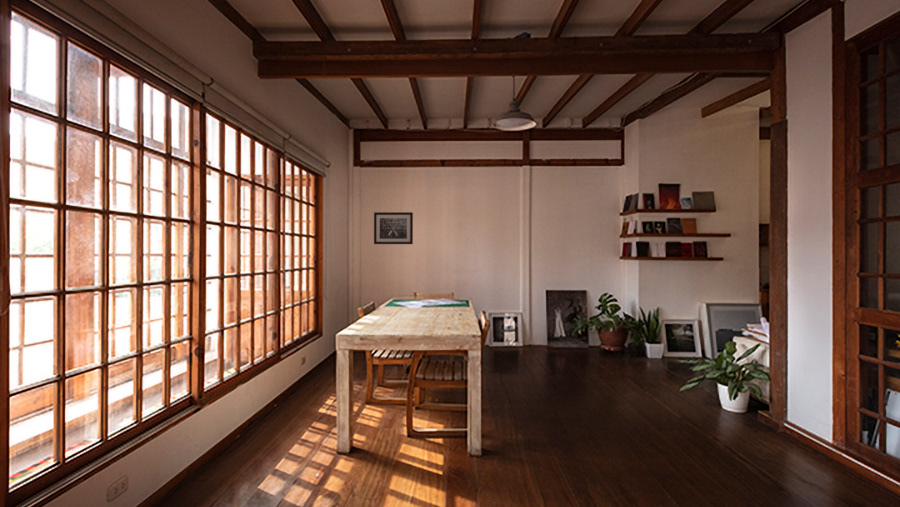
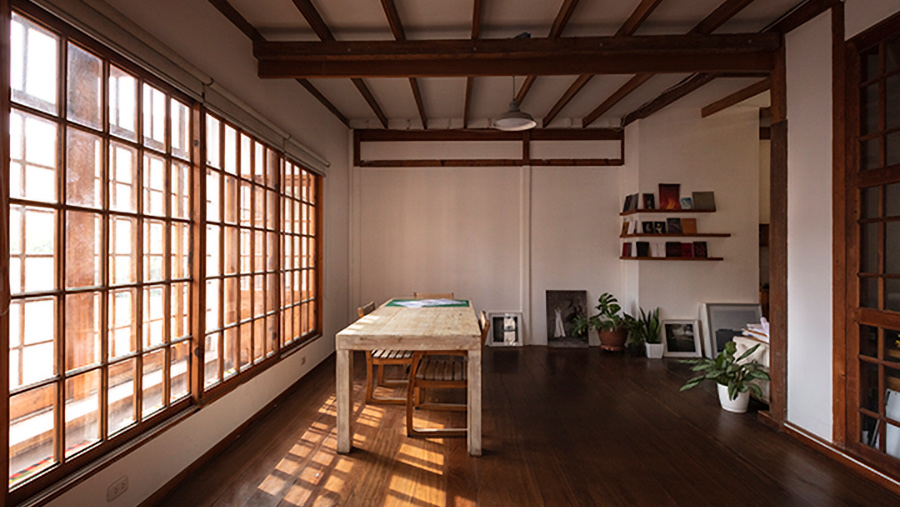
- wall art [373,211,414,245]
